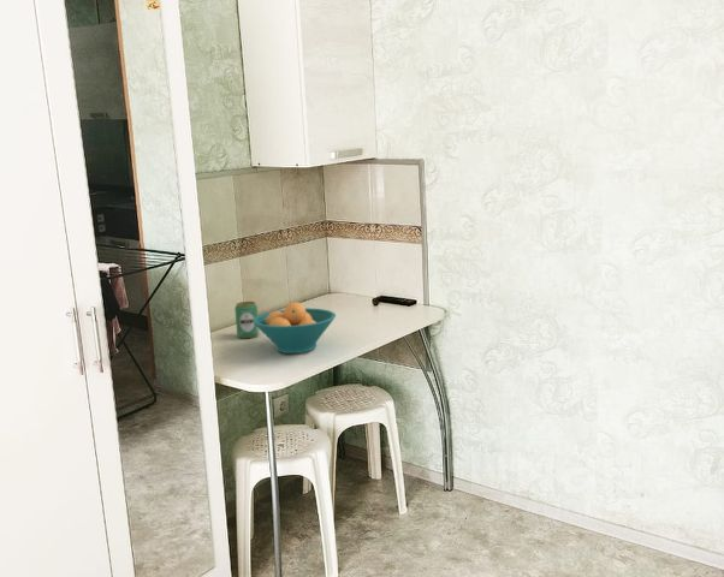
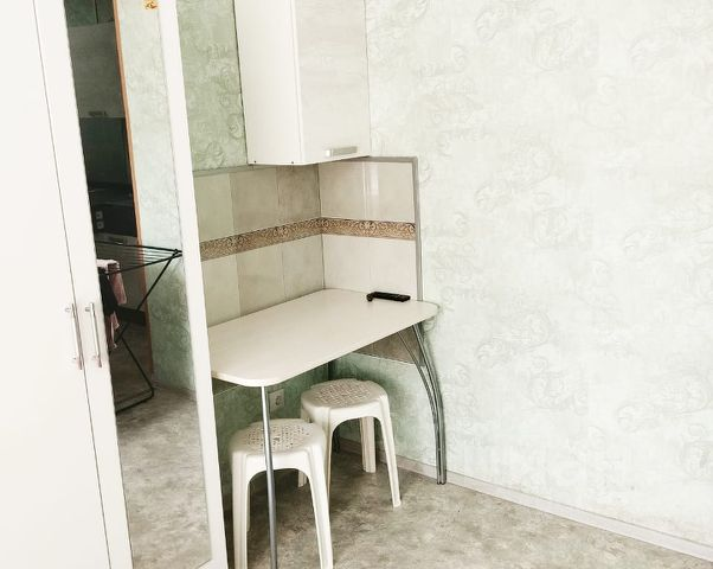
- fruit bowl [253,301,337,355]
- beverage can [233,301,260,339]
